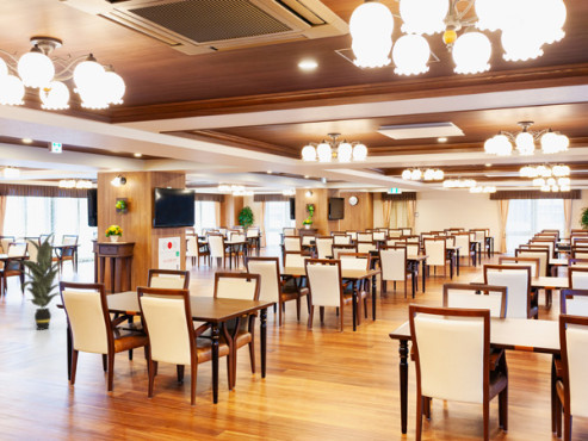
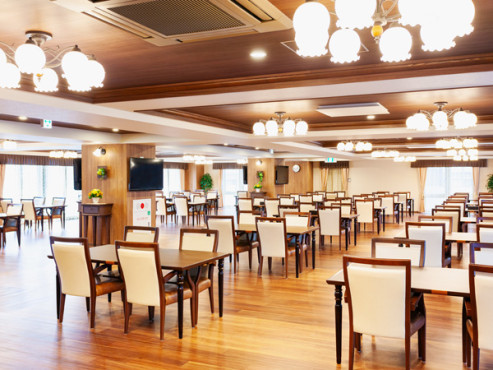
- indoor plant [11,231,81,331]
